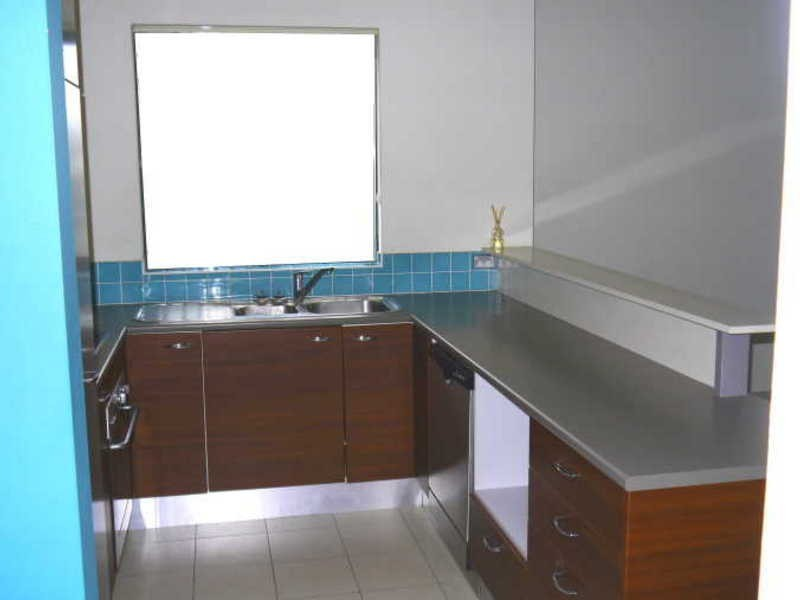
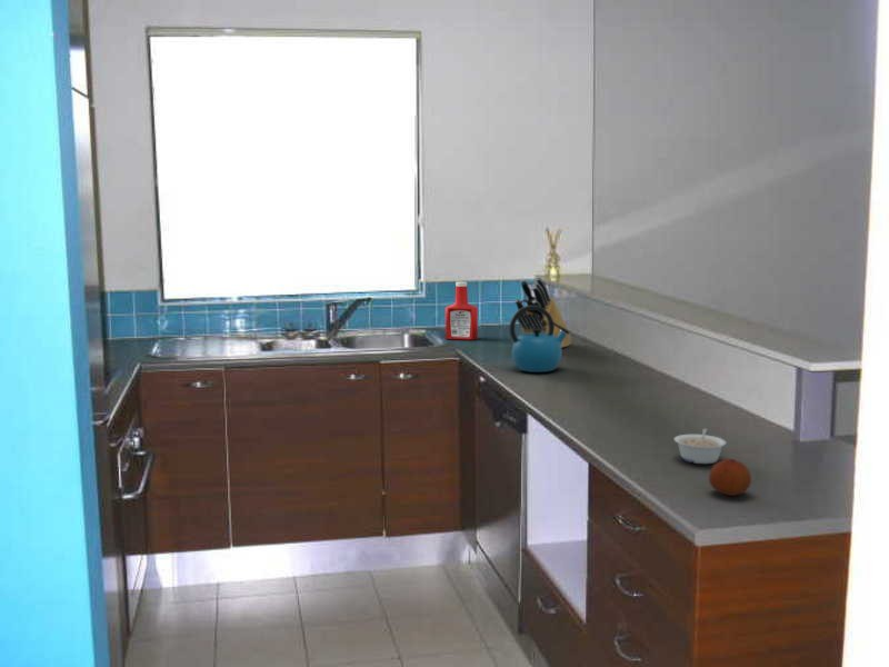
+ kettle [508,305,570,374]
+ fruit [708,458,752,497]
+ legume [673,427,728,465]
+ knife block [513,276,572,349]
+ soap bottle [444,281,479,341]
